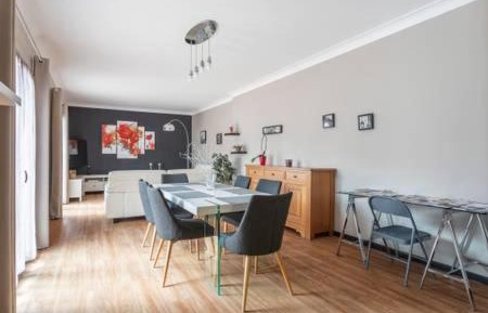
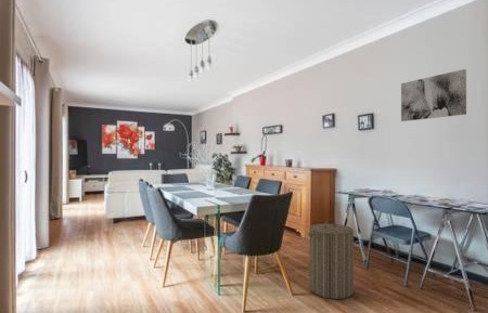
+ wall art [400,68,467,122]
+ laundry hamper [307,218,355,300]
